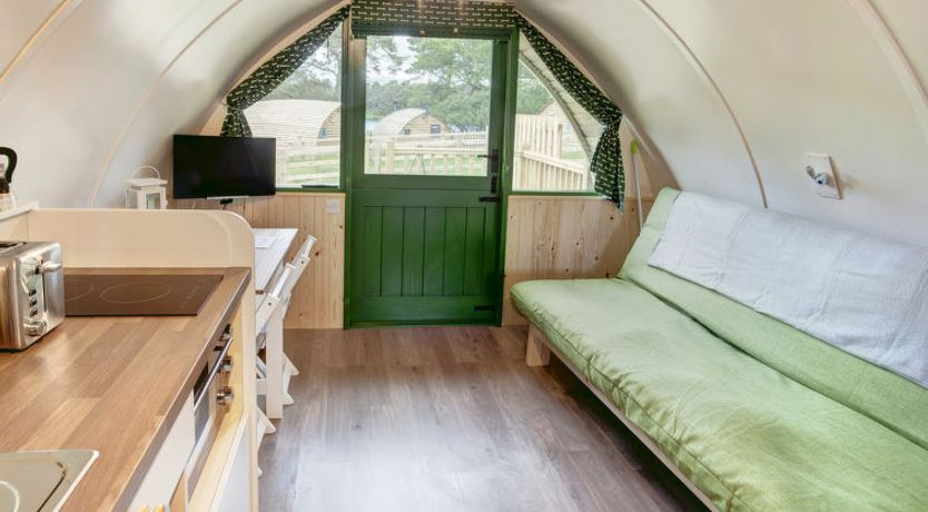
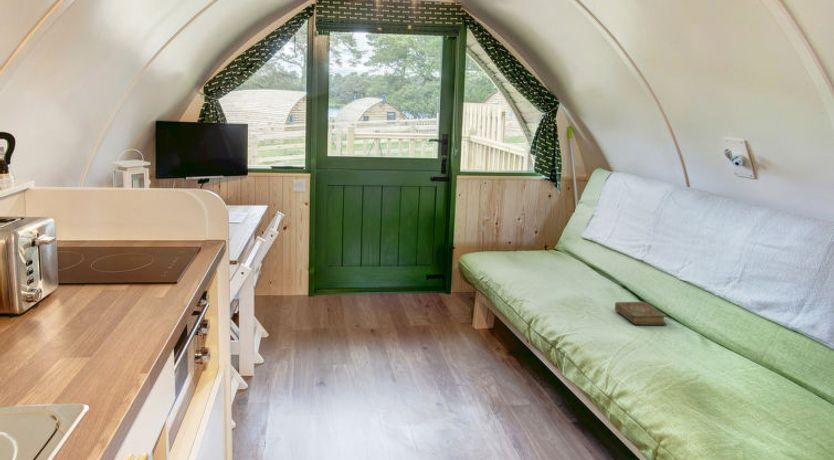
+ book [614,301,668,326]
